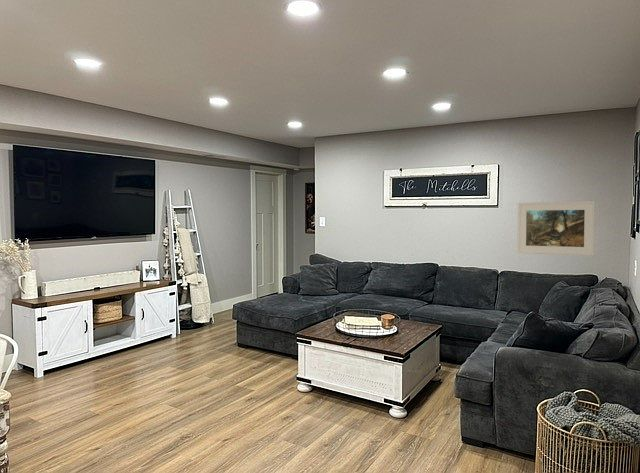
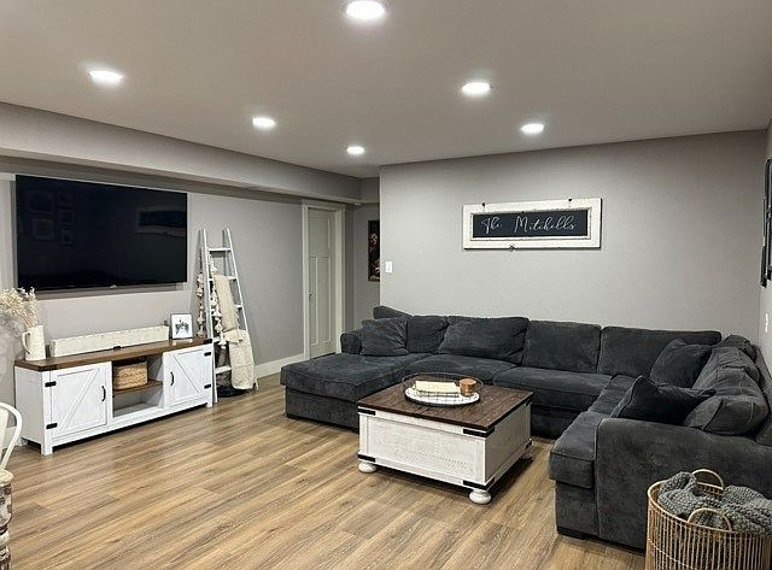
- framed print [516,200,596,257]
